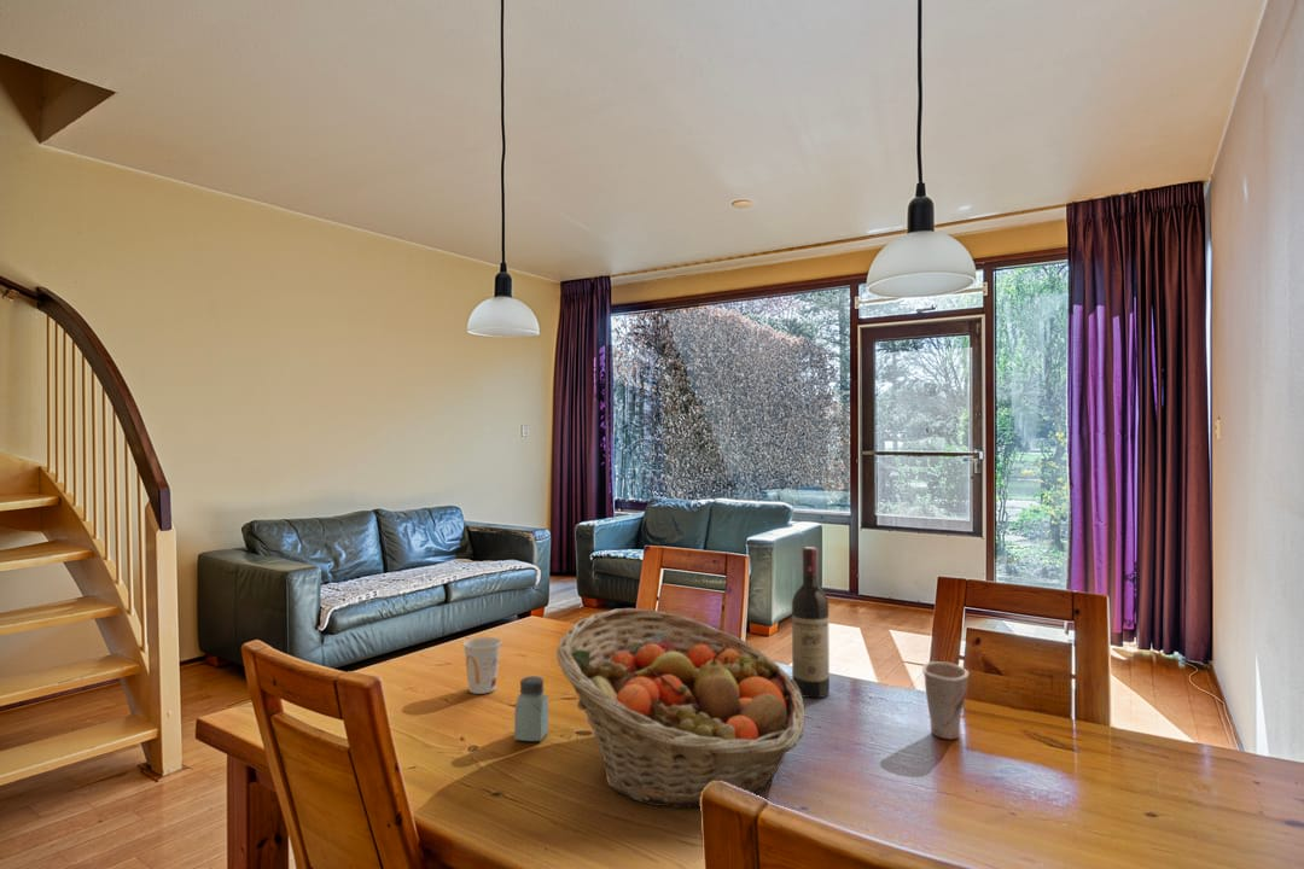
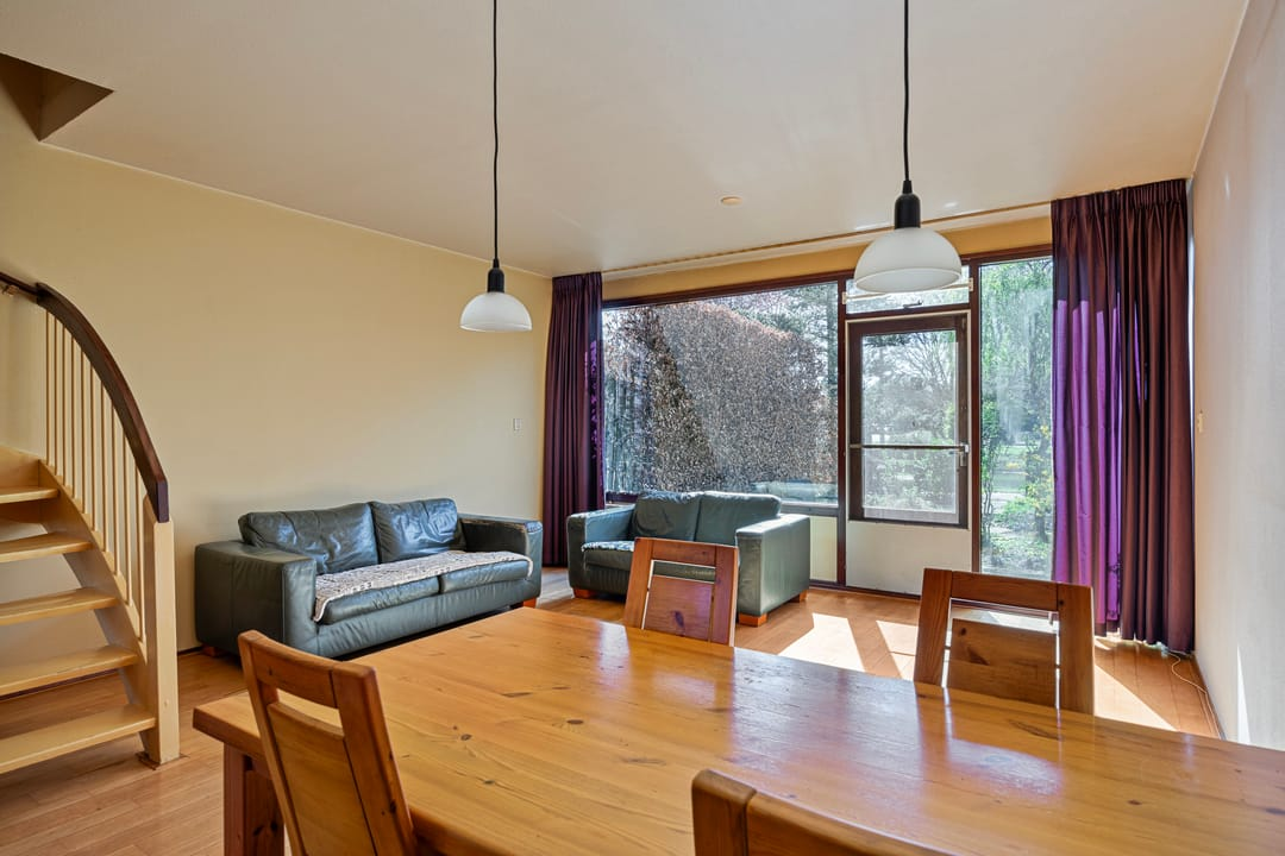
- wine bottle [791,546,831,699]
- cup [462,636,502,695]
- cup [921,660,971,740]
- fruit basket [555,607,807,809]
- saltshaker [513,675,549,742]
